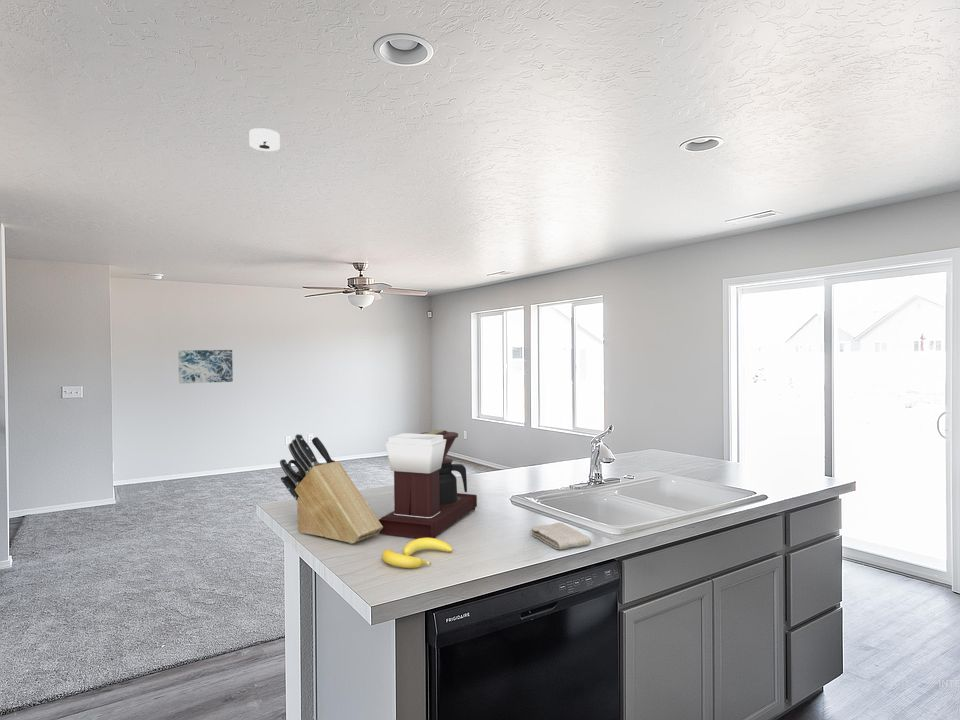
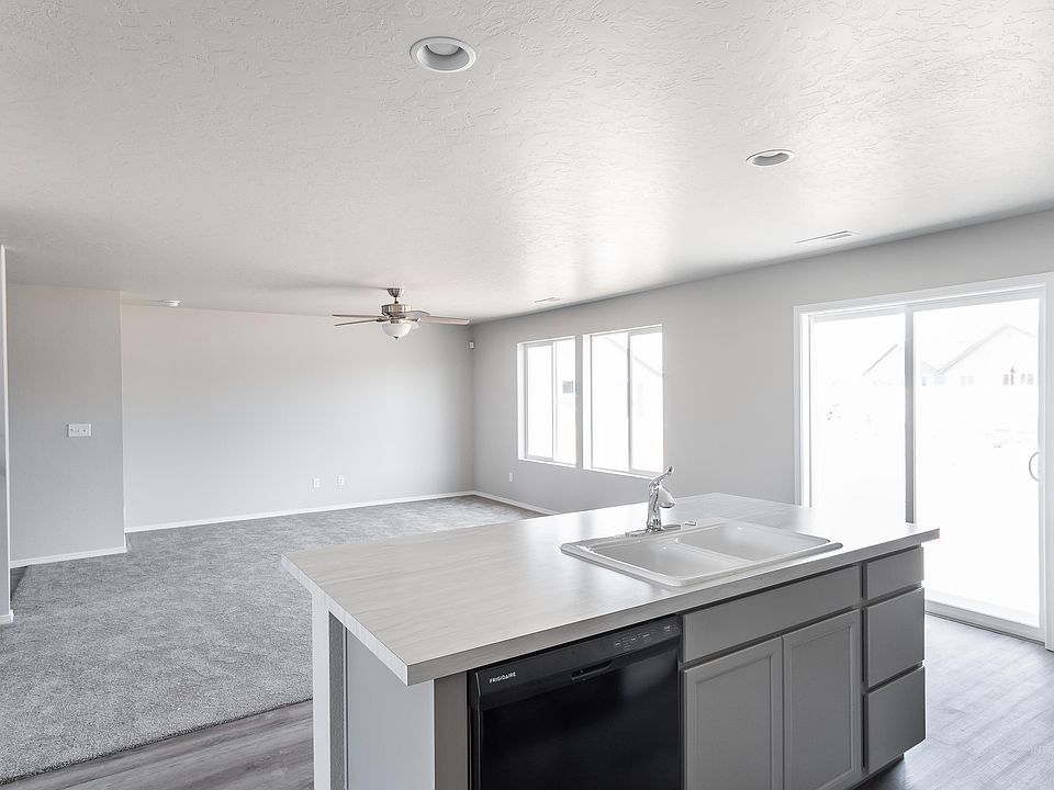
- smoke detector [248,127,281,152]
- coffee maker [378,429,478,539]
- washcloth [530,522,592,551]
- knife block [279,433,383,544]
- wall art [177,349,234,384]
- banana [381,538,453,569]
